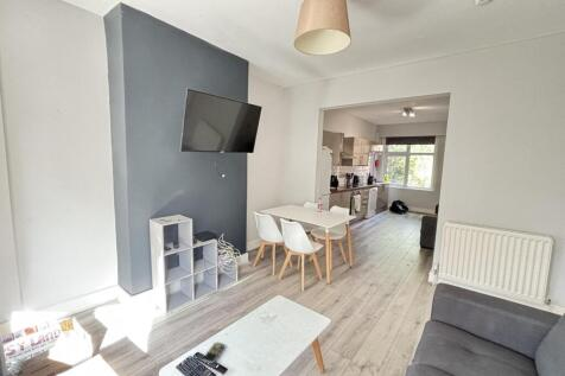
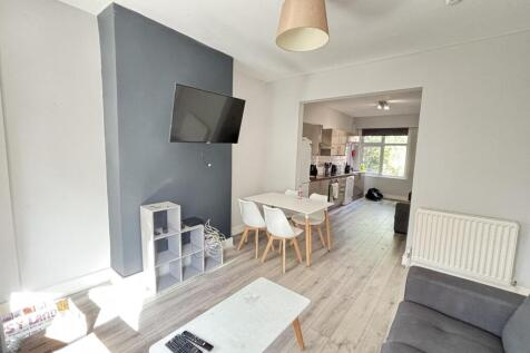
- remote control [202,342,226,364]
